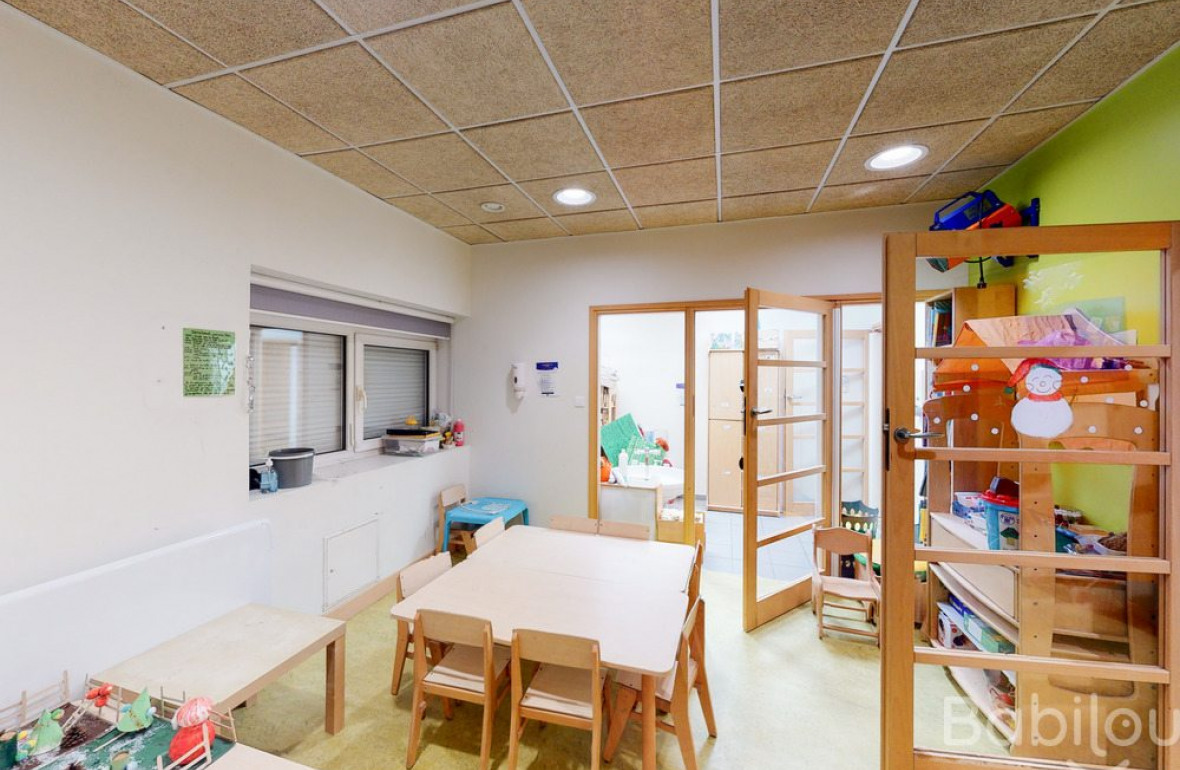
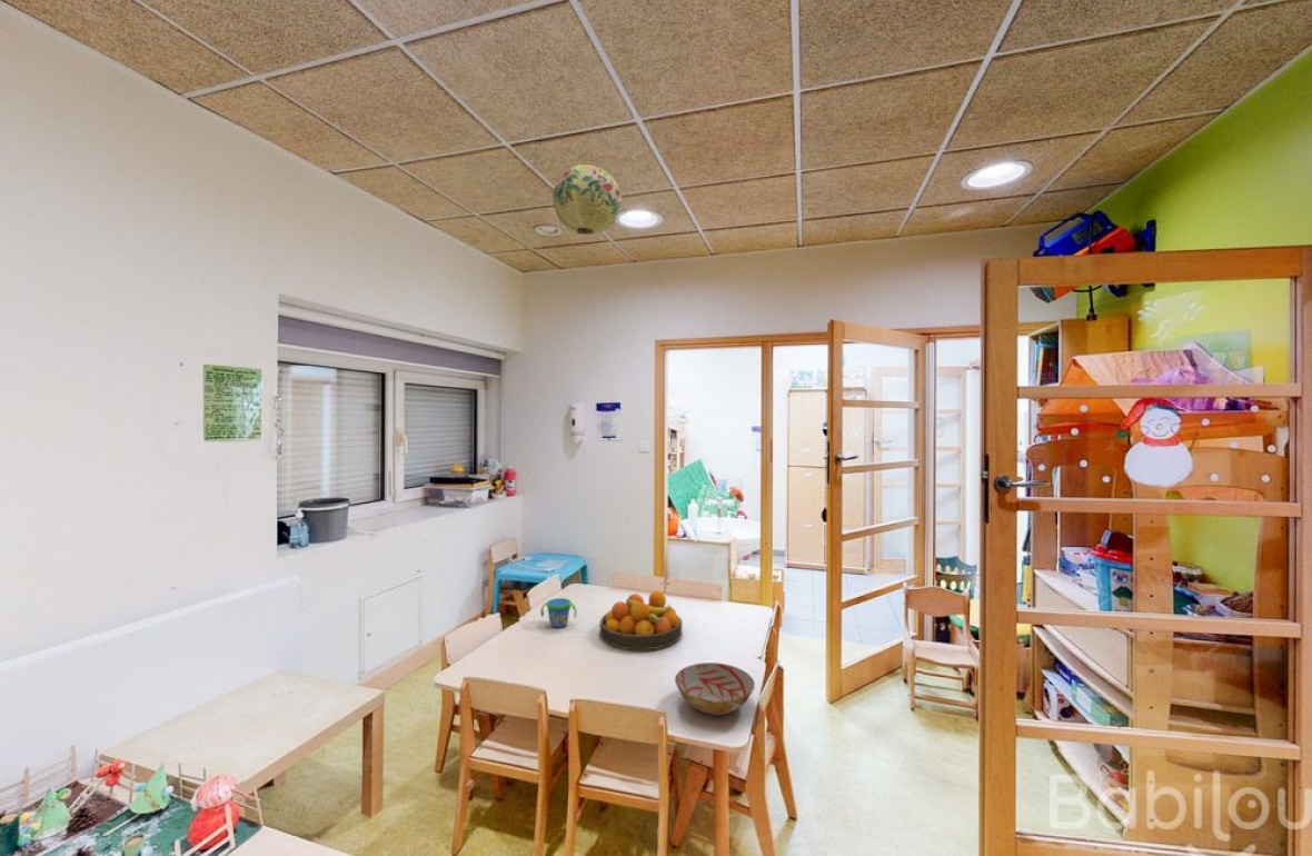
+ fruit bowl [598,589,683,650]
+ bowl [674,661,756,716]
+ snack cup [539,597,578,628]
+ paper lantern [551,163,623,236]
